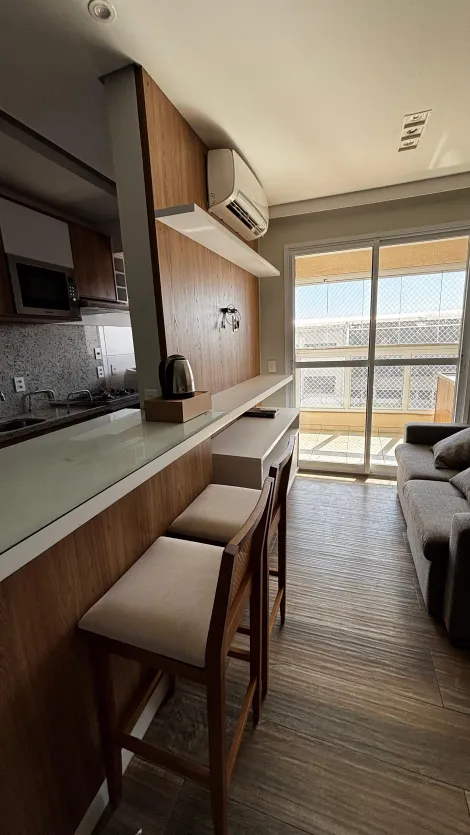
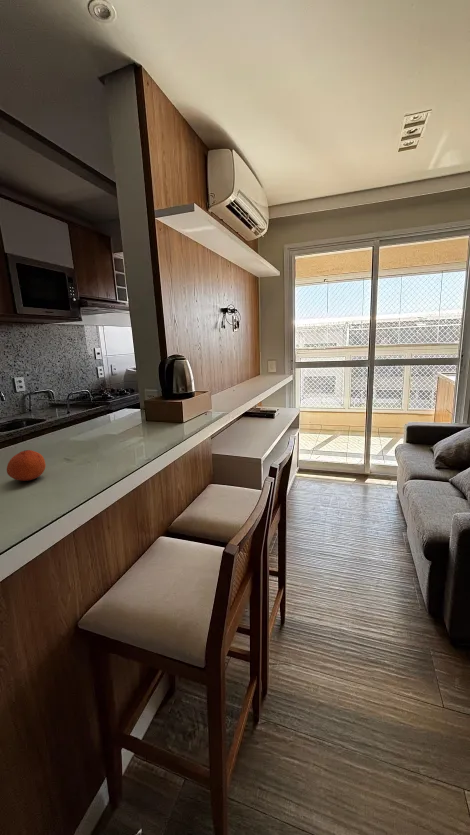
+ fruit [6,449,47,482]
